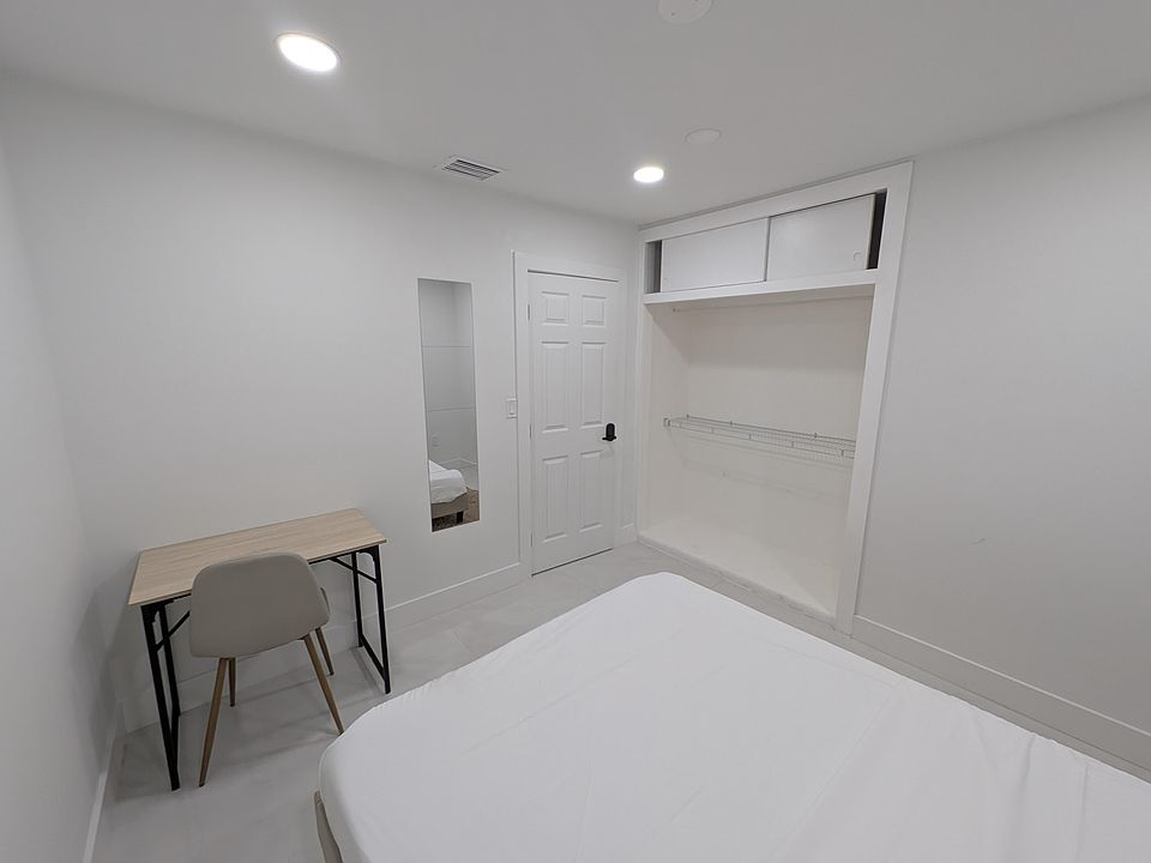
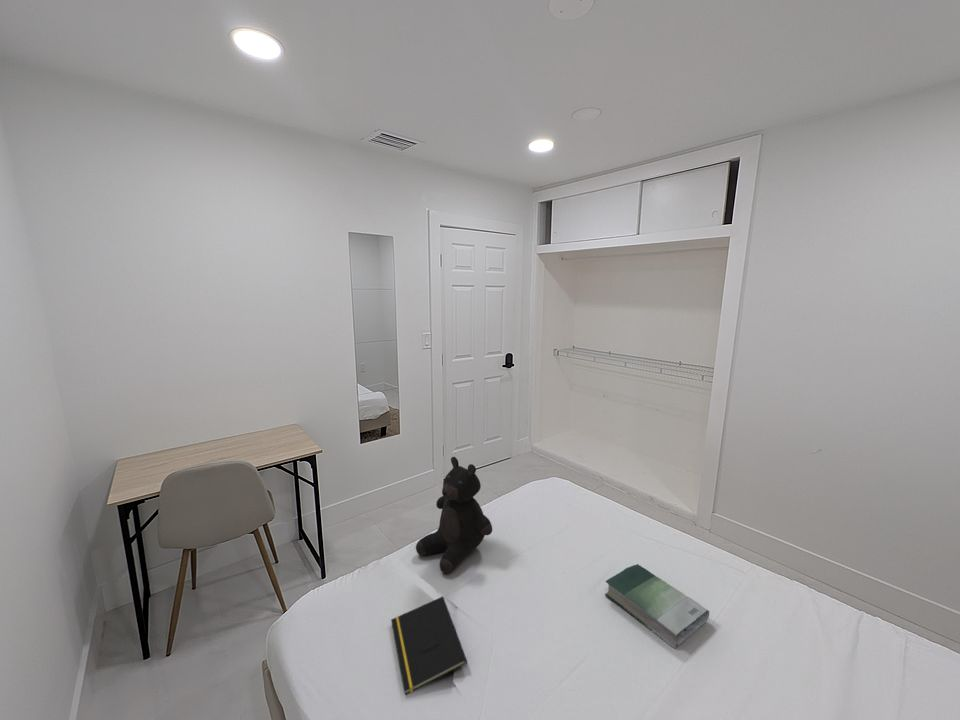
+ notepad [390,595,468,696]
+ book [604,563,710,649]
+ teddy bear [415,456,493,574]
